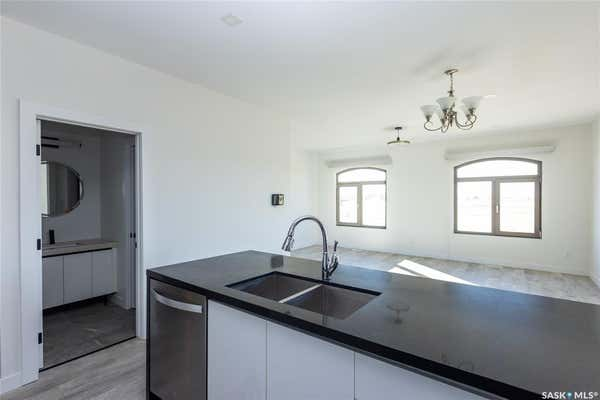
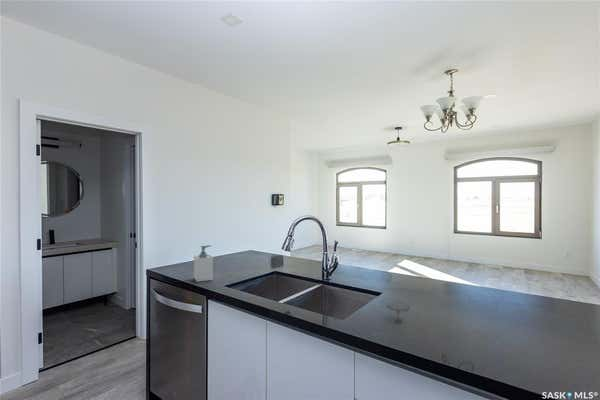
+ soap bottle [193,244,214,283]
